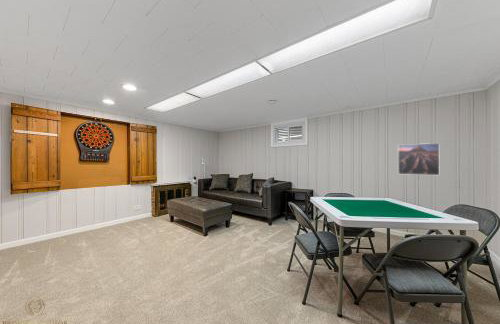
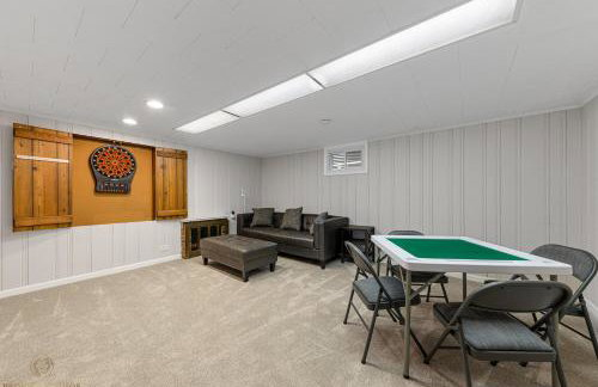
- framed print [397,142,440,176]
